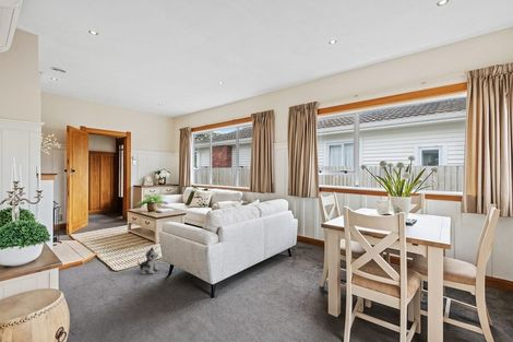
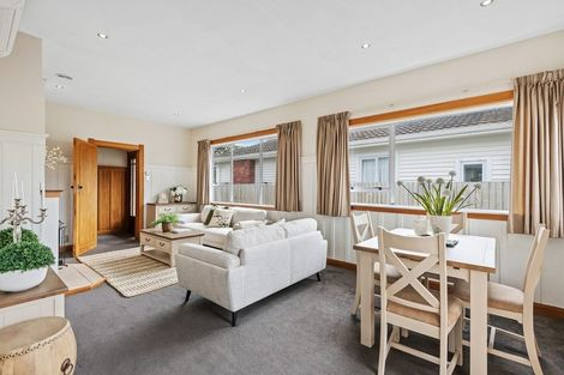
- plush toy [136,246,160,275]
